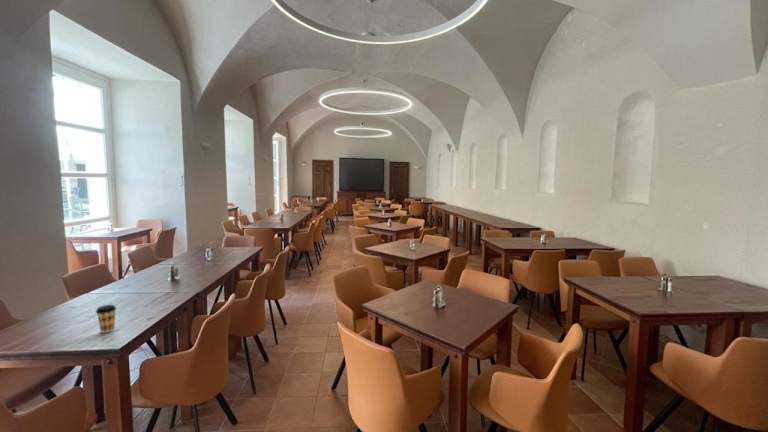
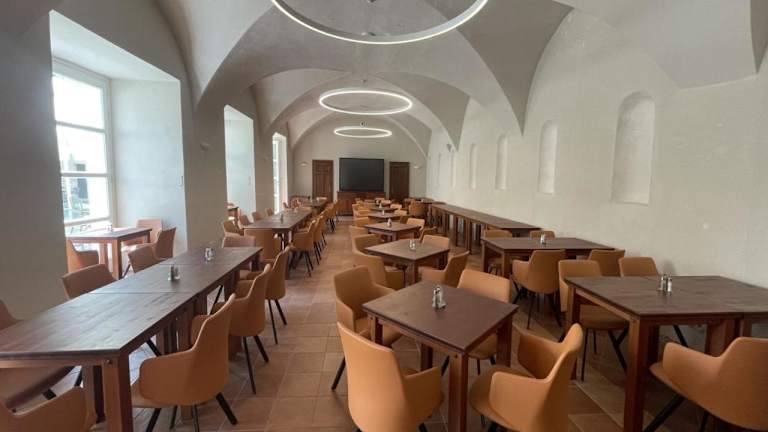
- coffee cup [95,304,117,334]
